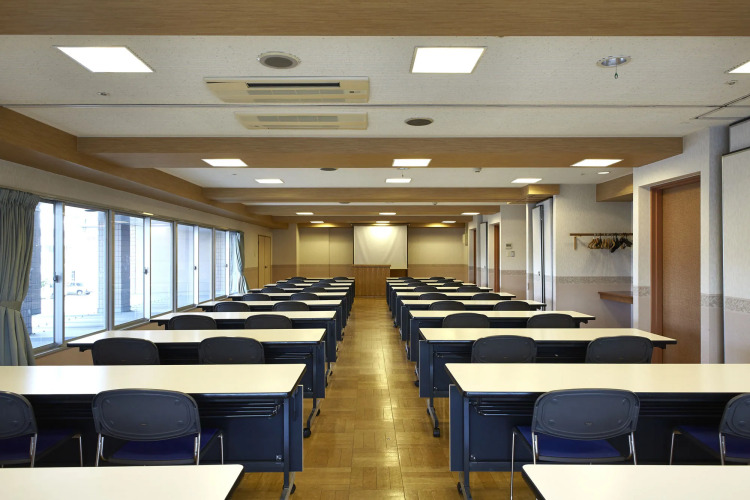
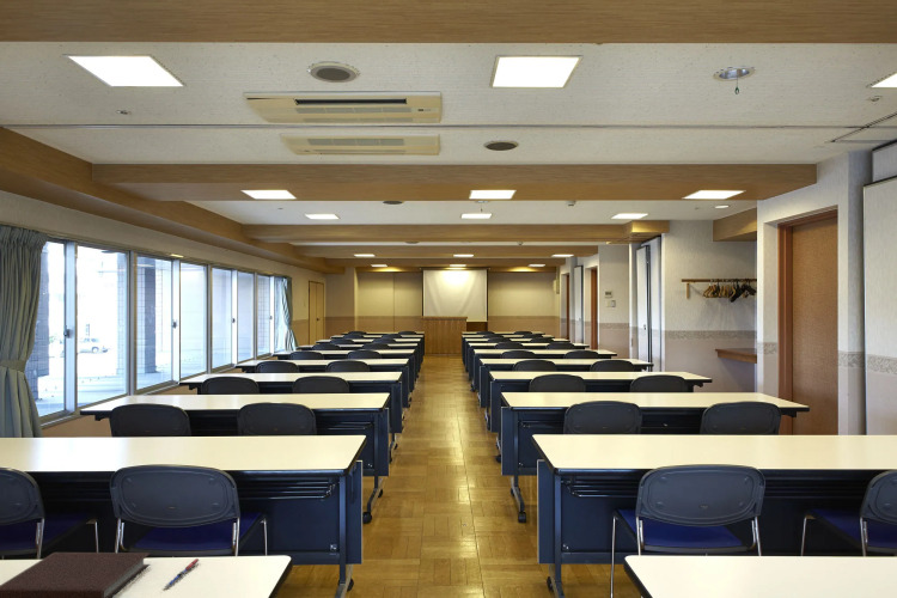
+ notebook [0,551,152,598]
+ pen [163,557,201,588]
